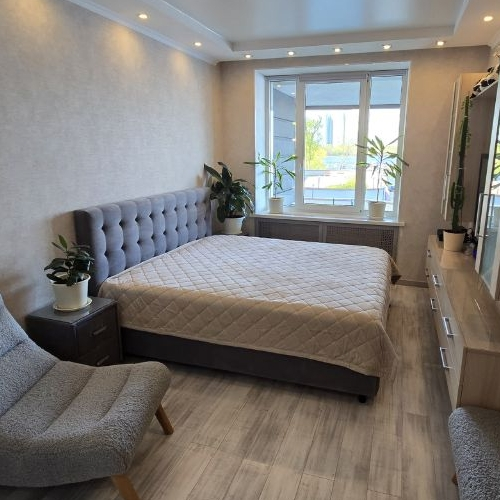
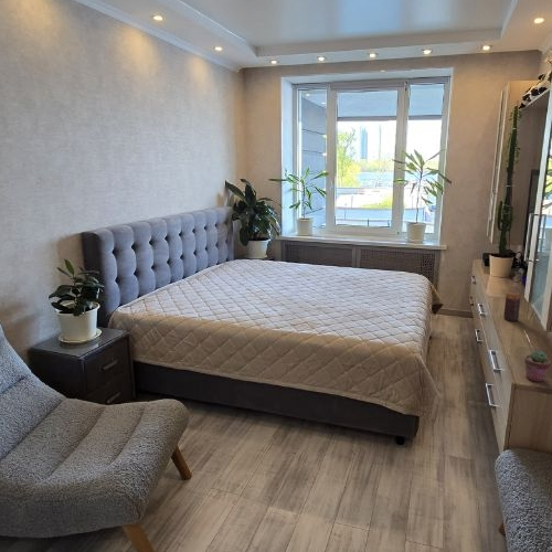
+ potted succulent [523,350,552,383]
+ candle [502,291,522,322]
